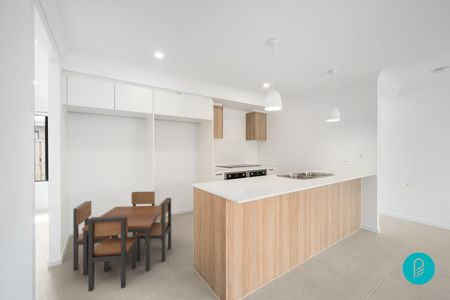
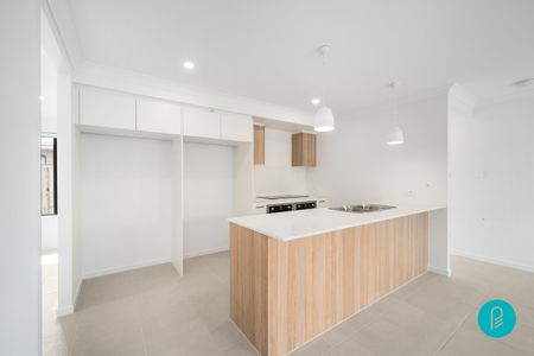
- dining table [72,190,172,292]
